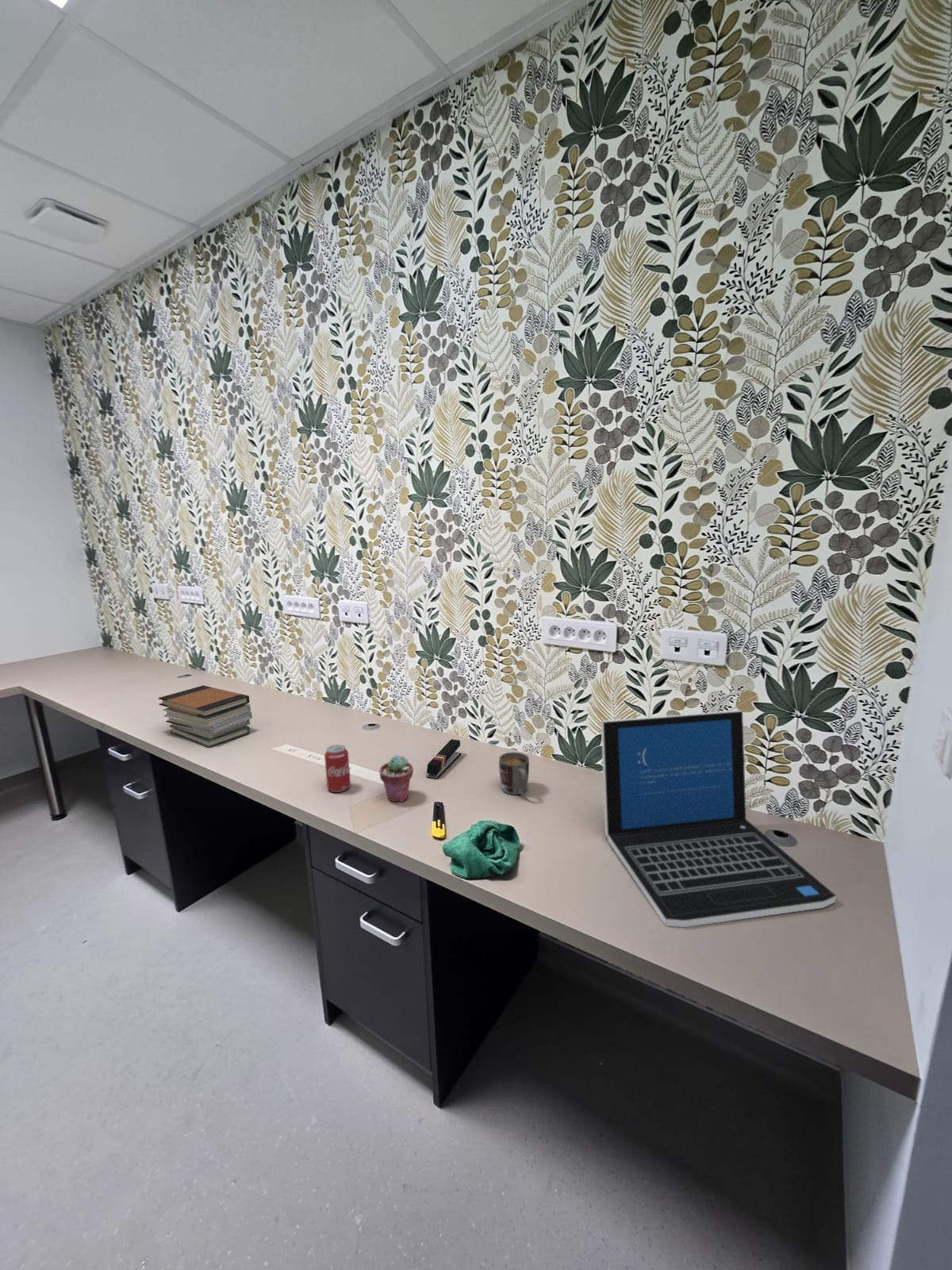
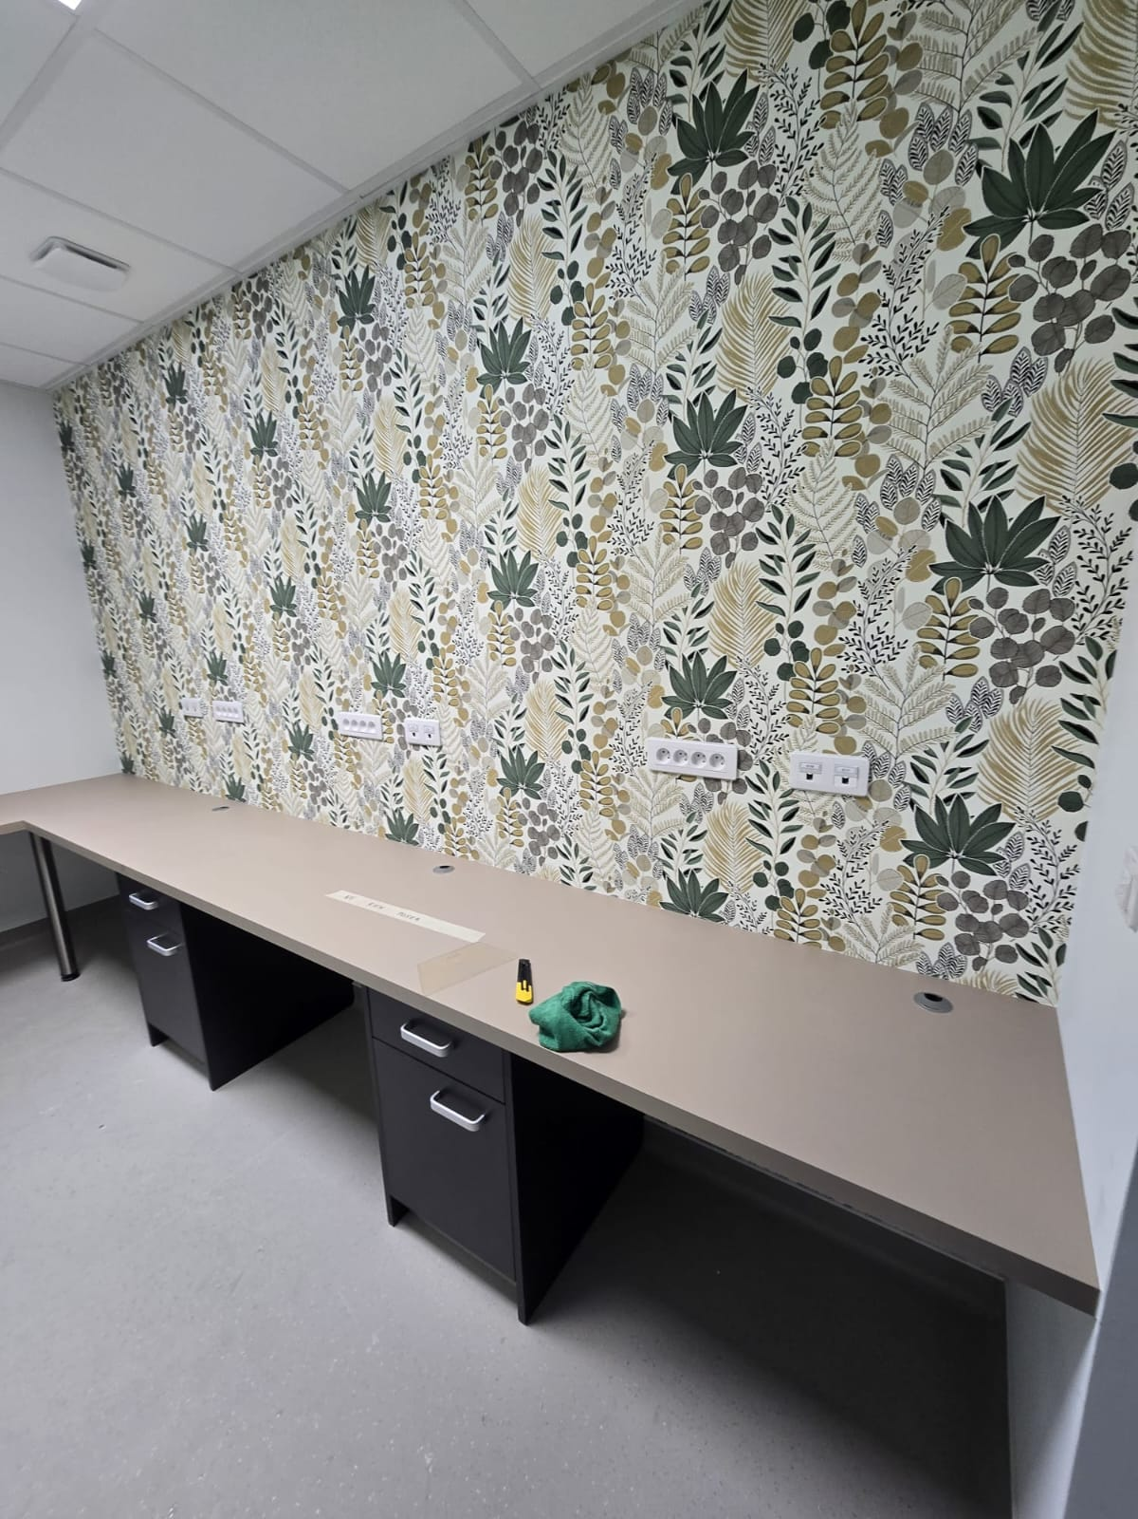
- potted succulent [378,755,414,802]
- book stack [158,685,253,749]
- laptop [600,710,837,928]
- mug [498,752,530,795]
- beverage can [324,744,351,793]
- stapler [426,738,462,780]
